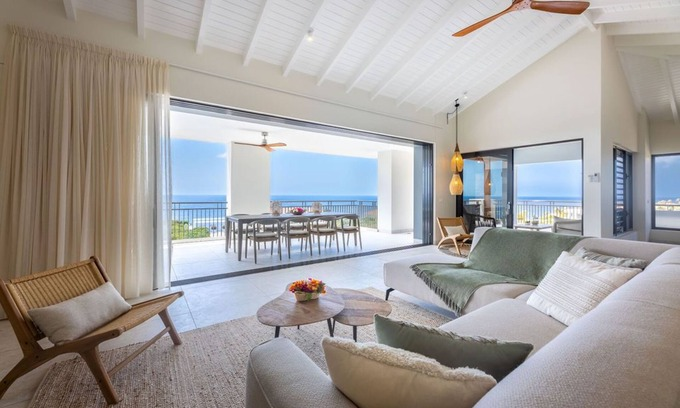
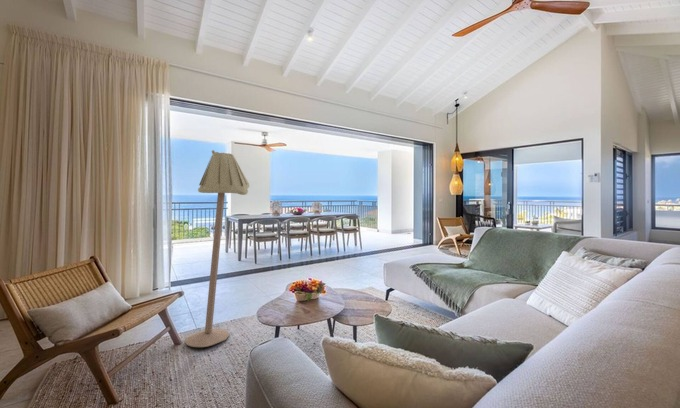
+ floor lamp [184,149,250,348]
